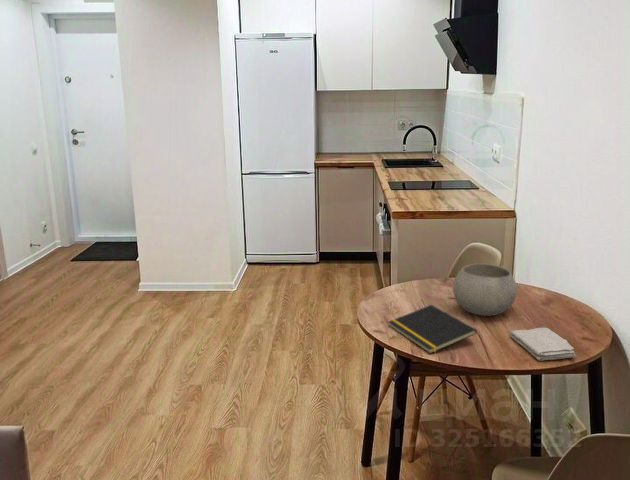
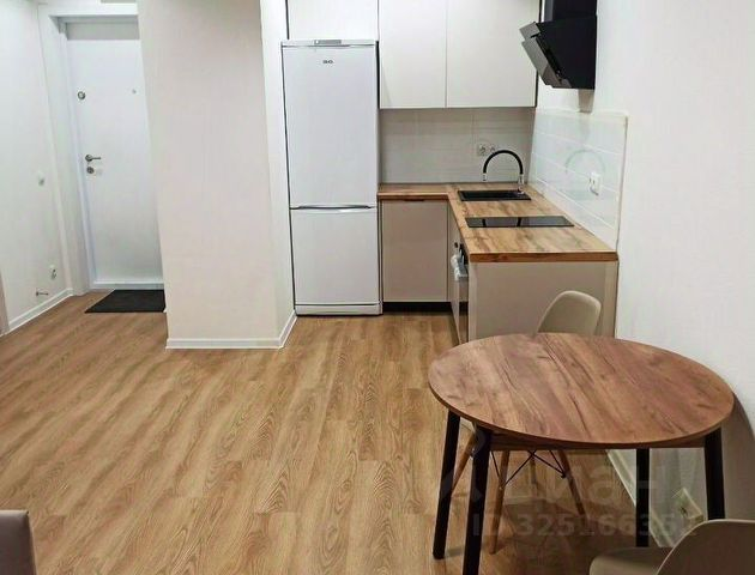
- washcloth [509,327,577,362]
- bowl [452,263,518,317]
- notepad [388,304,478,355]
